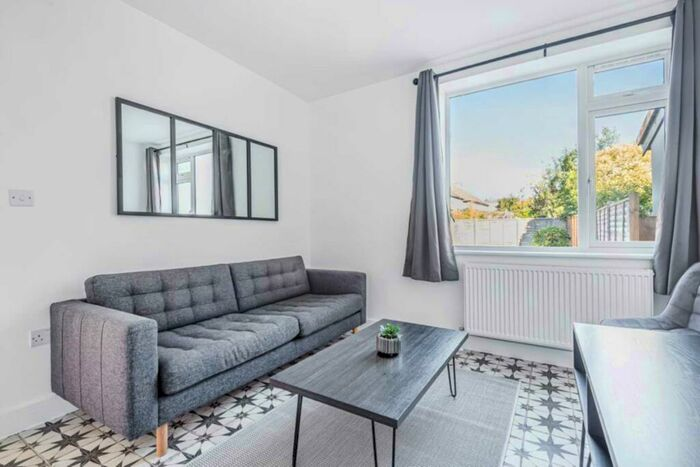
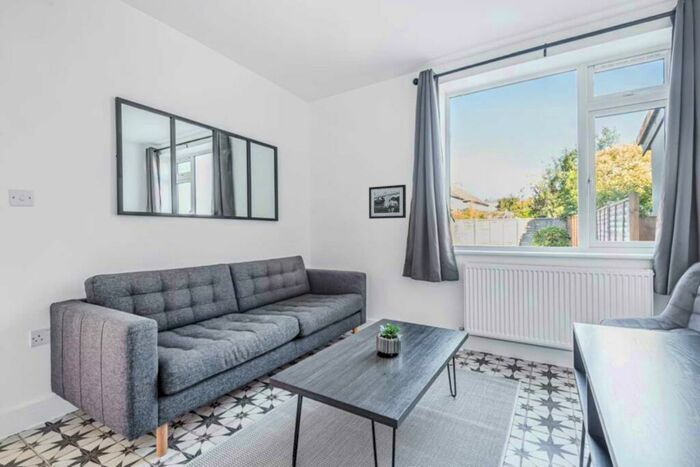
+ picture frame [368,184,407,220]
